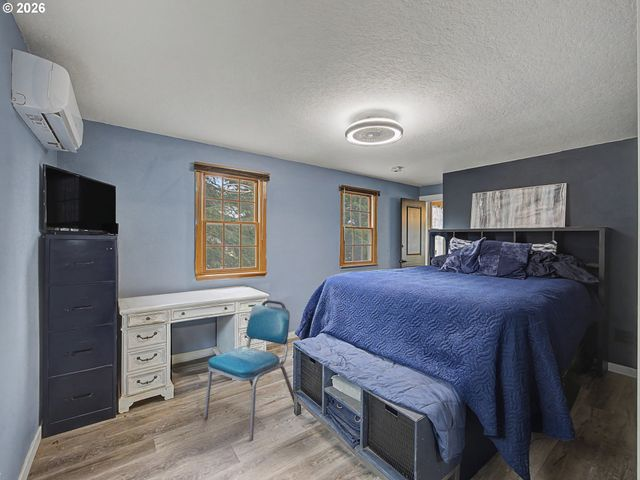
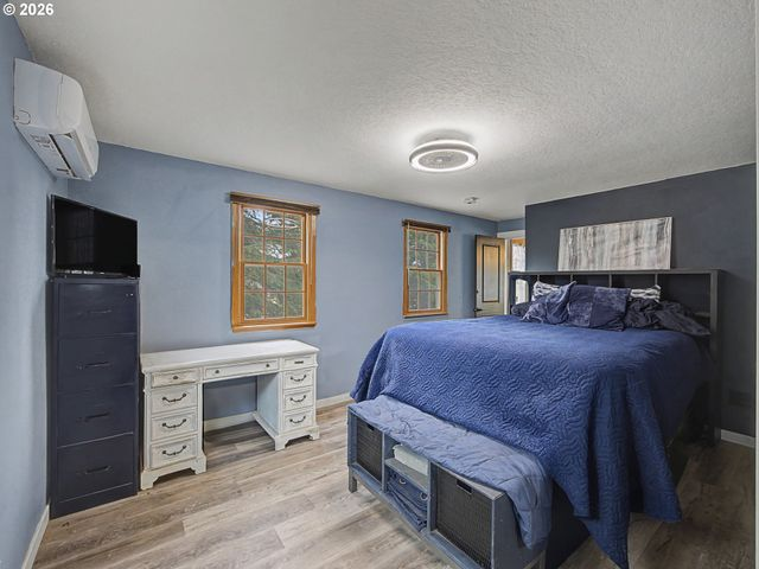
- dining chair [203,299,295,442]
